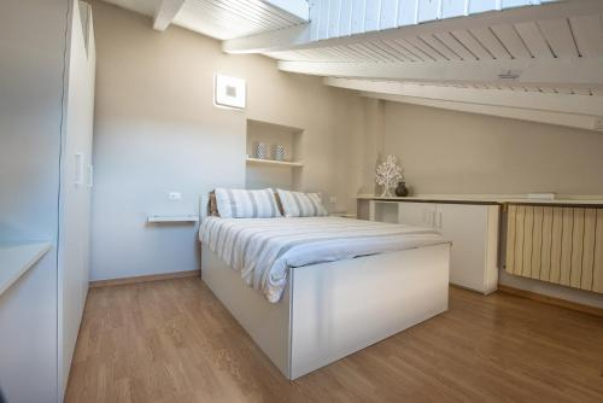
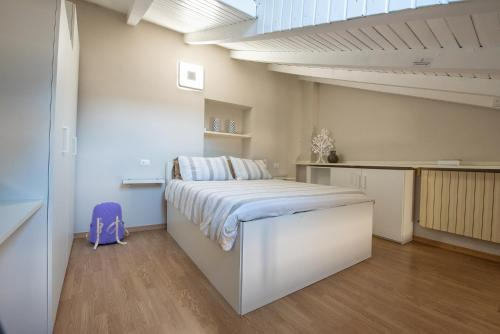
+ backpack [85,201,130,251]
